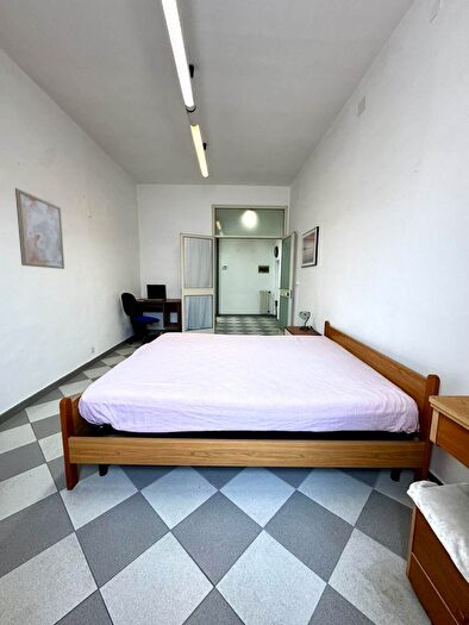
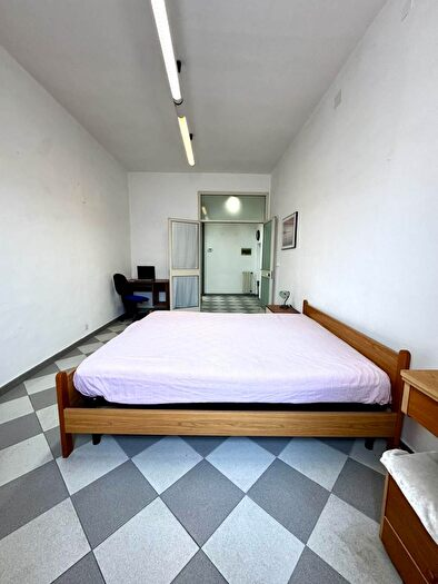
- wall art [14,187,65,270]
